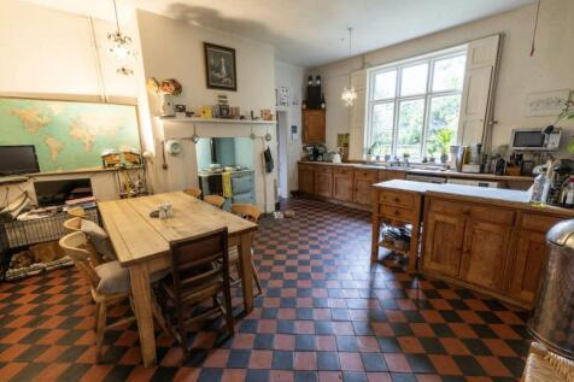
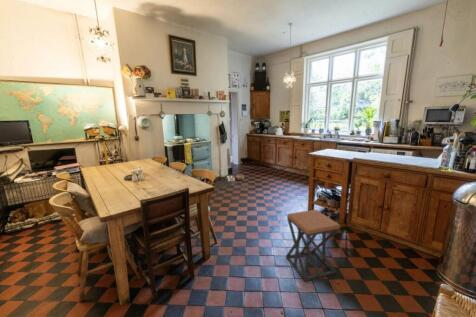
+ stool [285,209,341,282]
